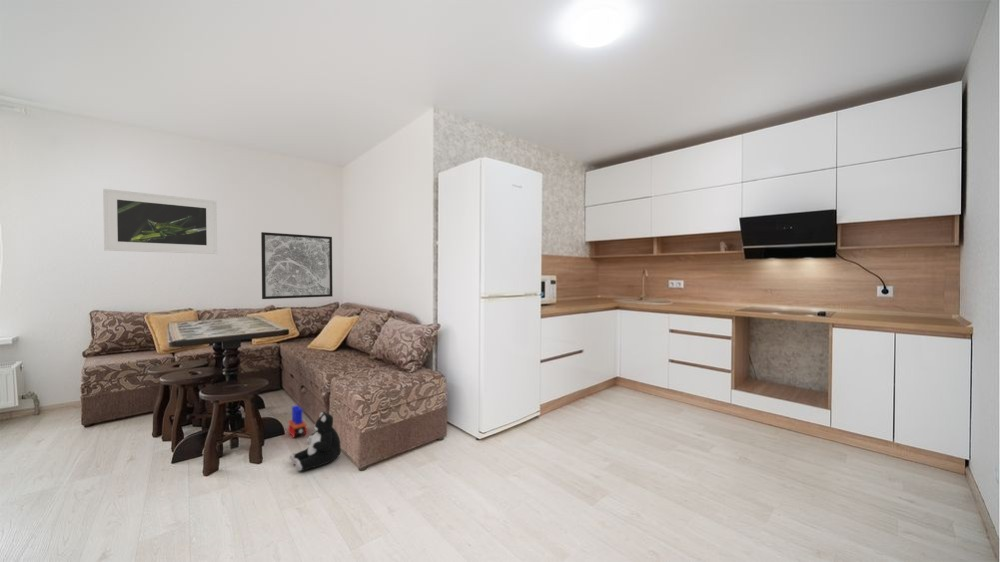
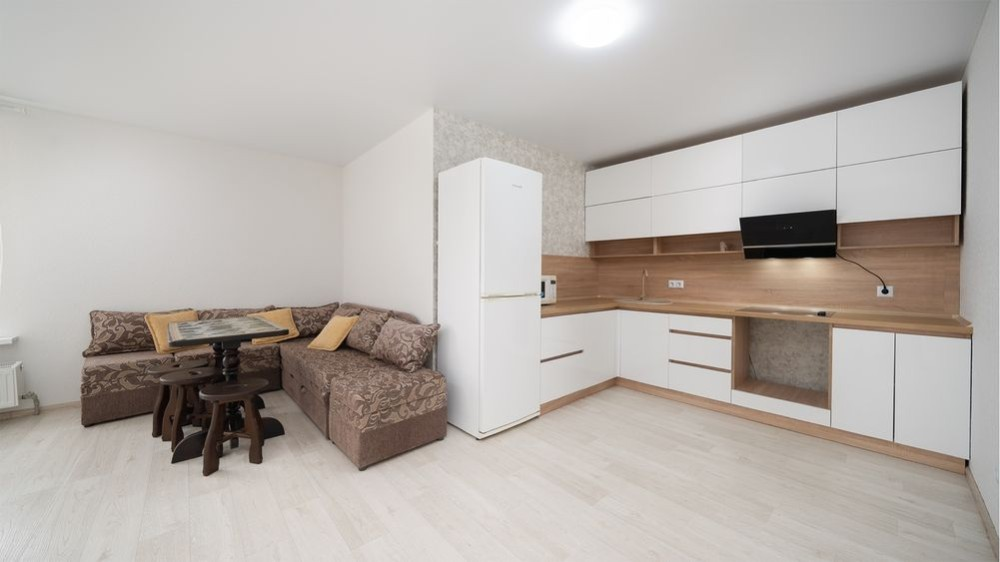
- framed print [102,188,218,255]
- toy train [287,405,308,439]
- wall art [260,231,333,300]
- plush toy [289,411,342,472]
